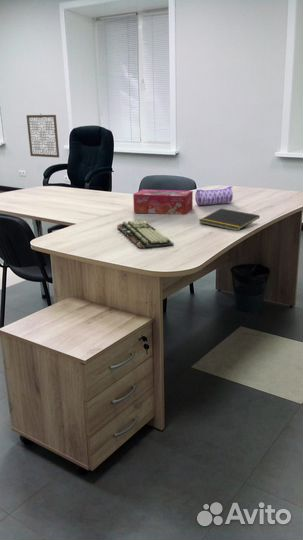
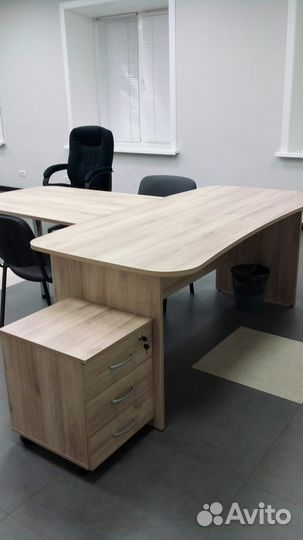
- notepad [198,207,261,232]
- tissue box [132,188,194,216]
- wall art [25,114,60,159]
- keyboard [116,219,175,249]
- pencil case [194,185,234,206]
